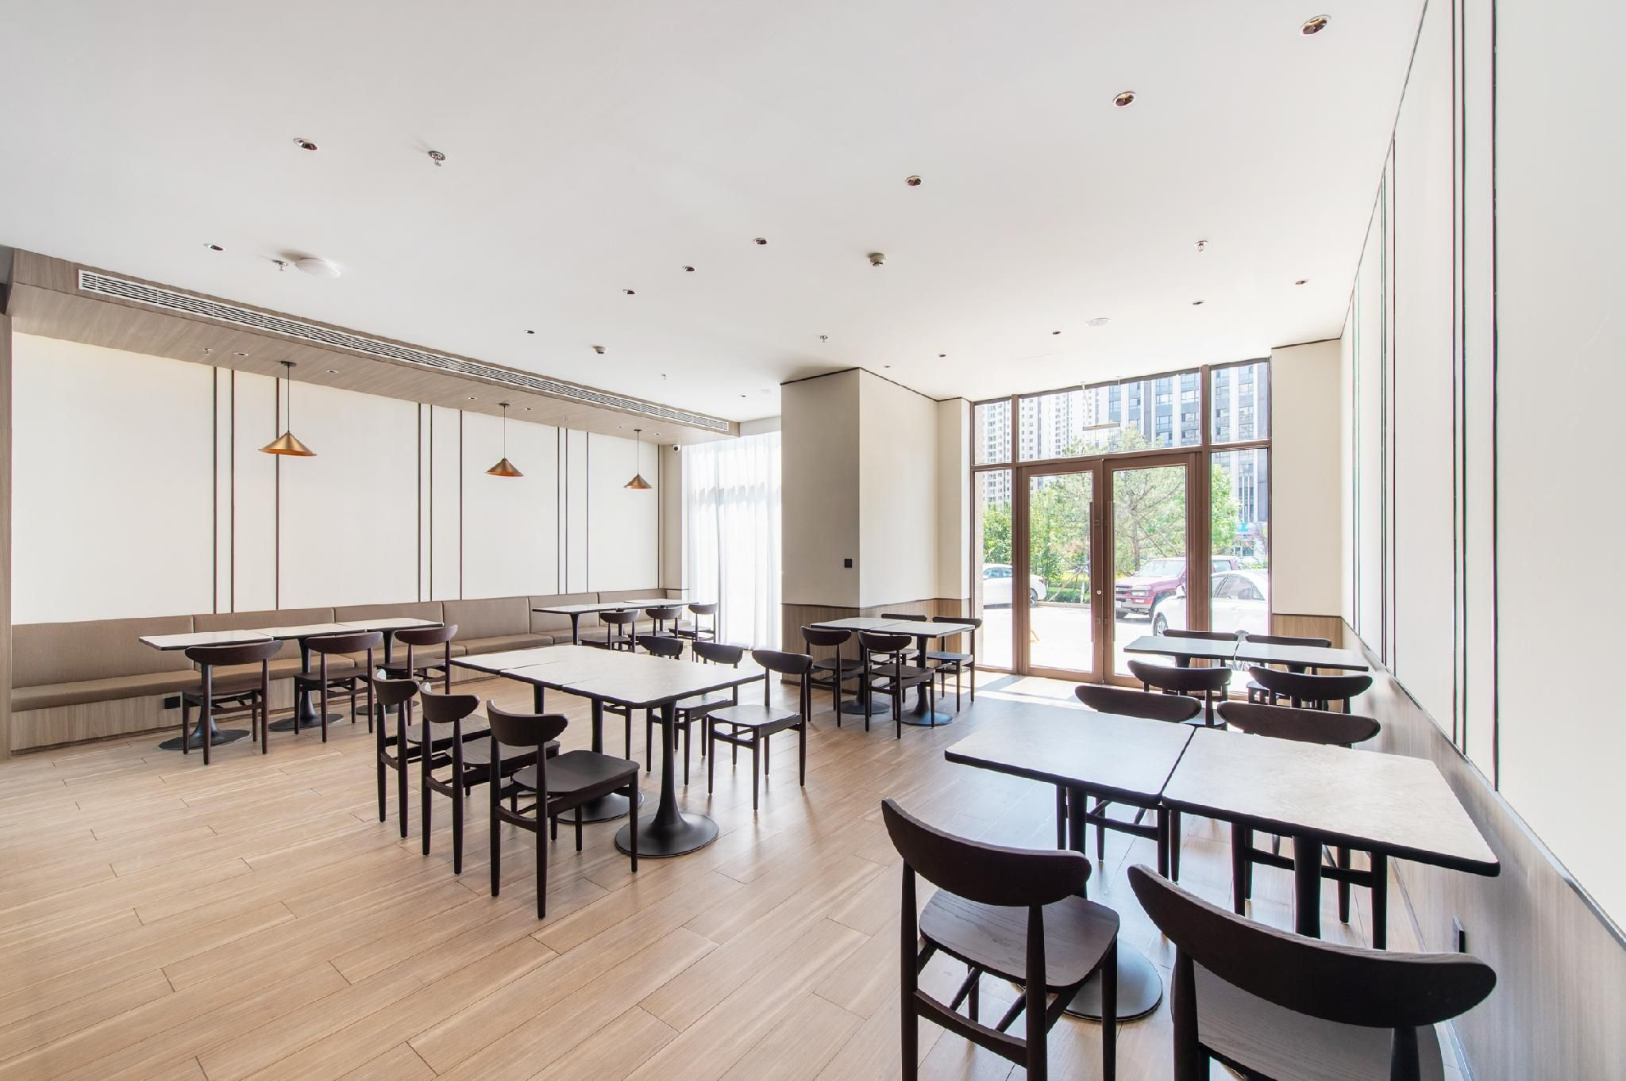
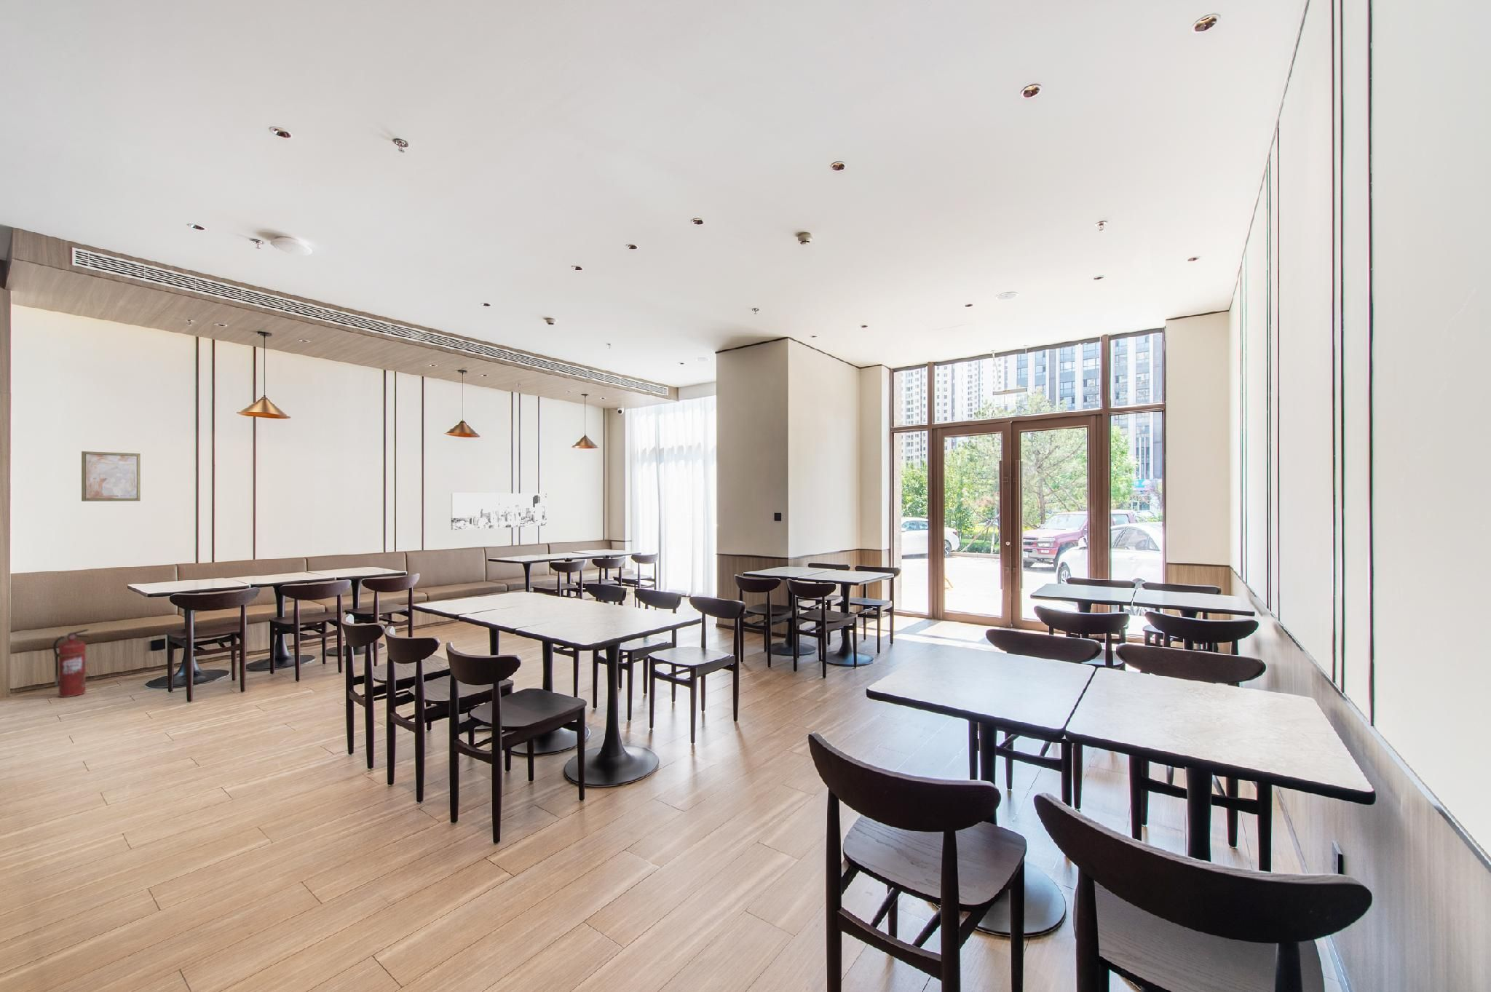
+ wall art [81,451,142,503]
+ fire extinguisher [52,628,91,698]
+ wall art [451,493,548,530]
